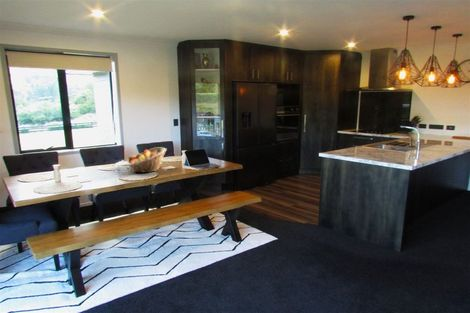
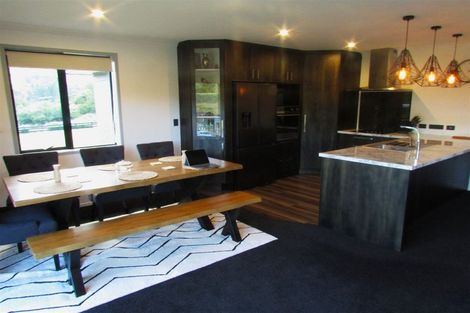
- fruit basket [126,146,168,174]
